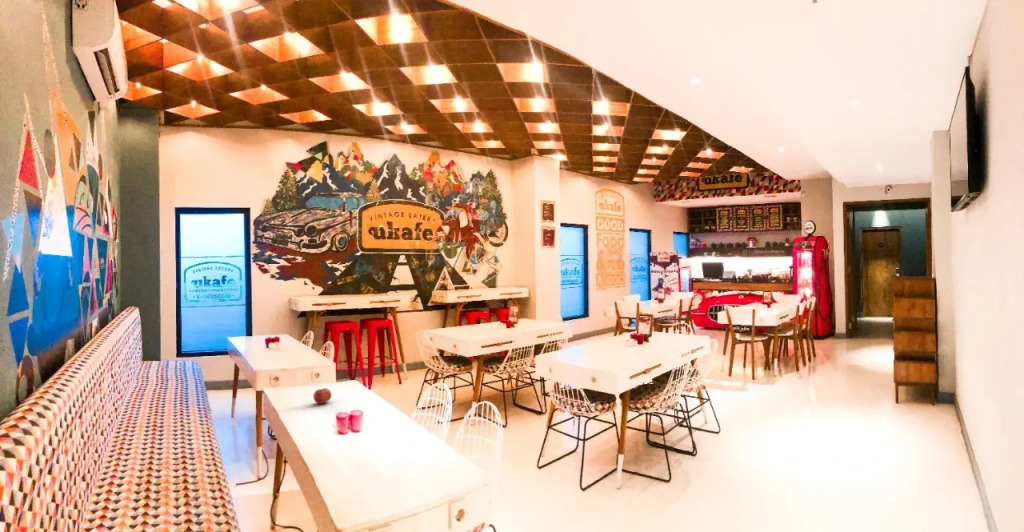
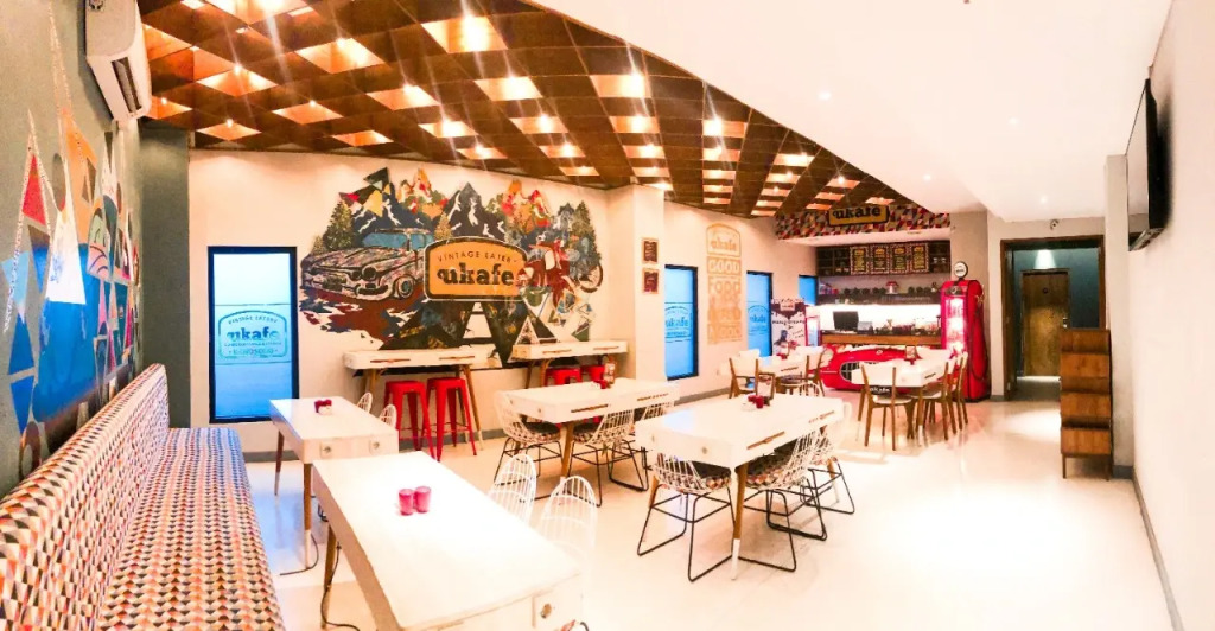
- fruit [312,387,332,405]
